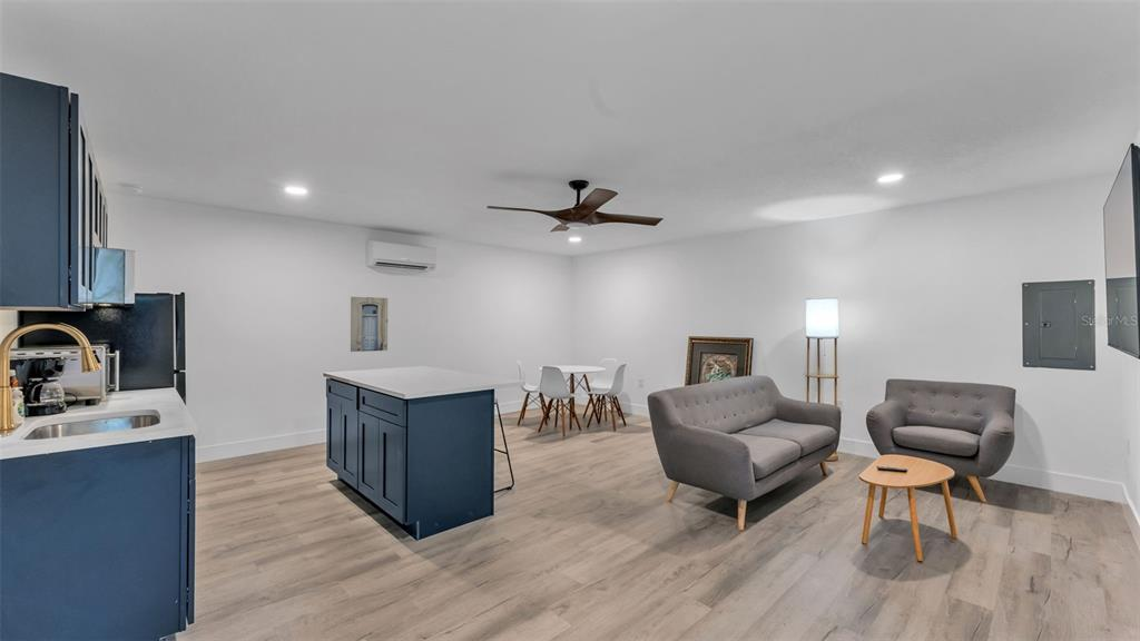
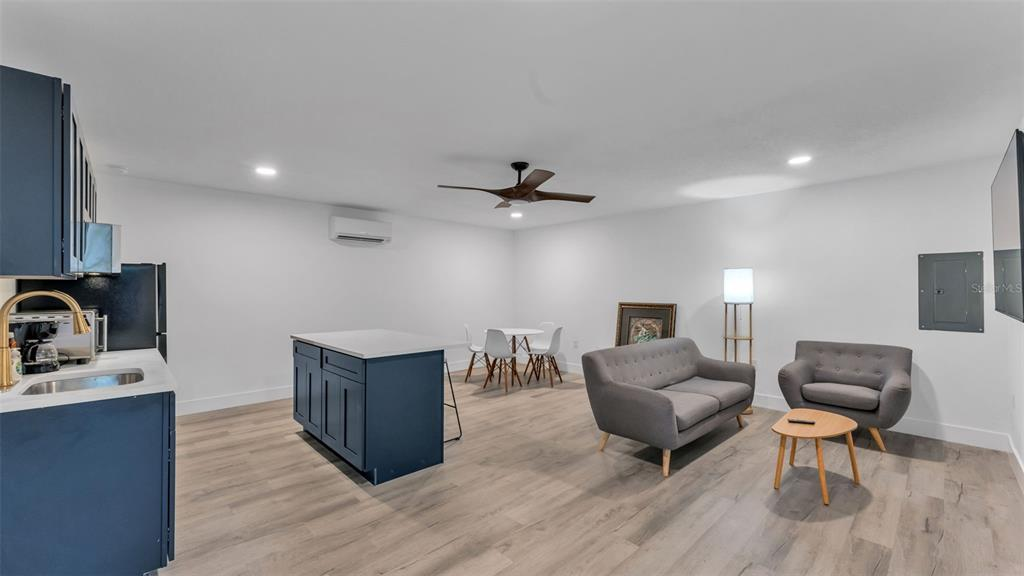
- wall art [350,296,389,353]
